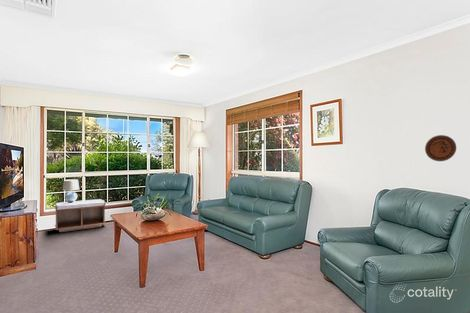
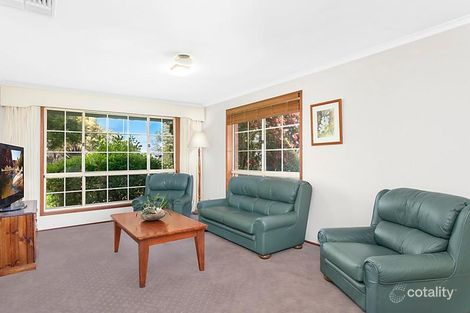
- bench [54,198,106,233]
- decorative plate [424,134,457,162]
- lamp [62,178,80,203]
